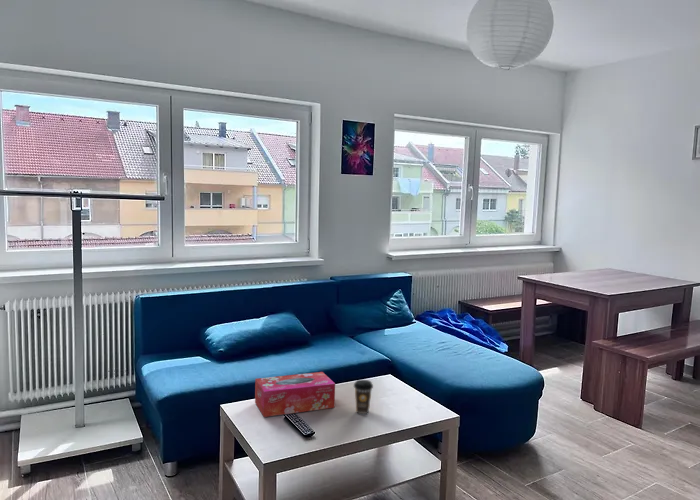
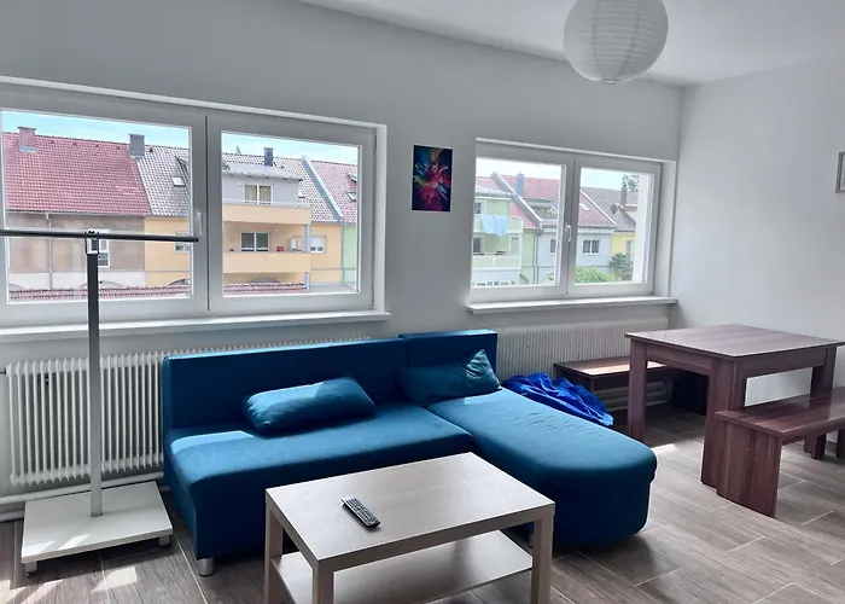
- tissue box [254,371,336,418]
- coffee cup [353,379,374,415]
